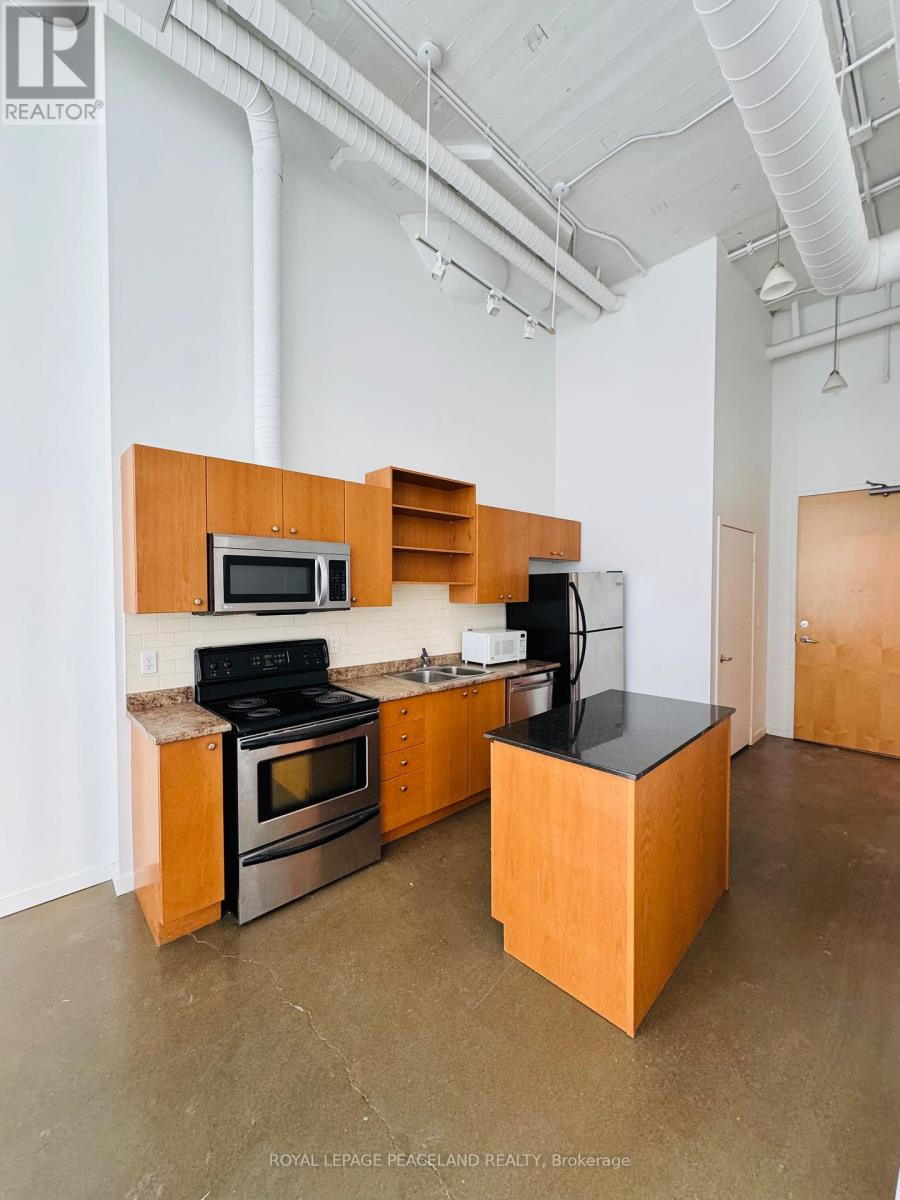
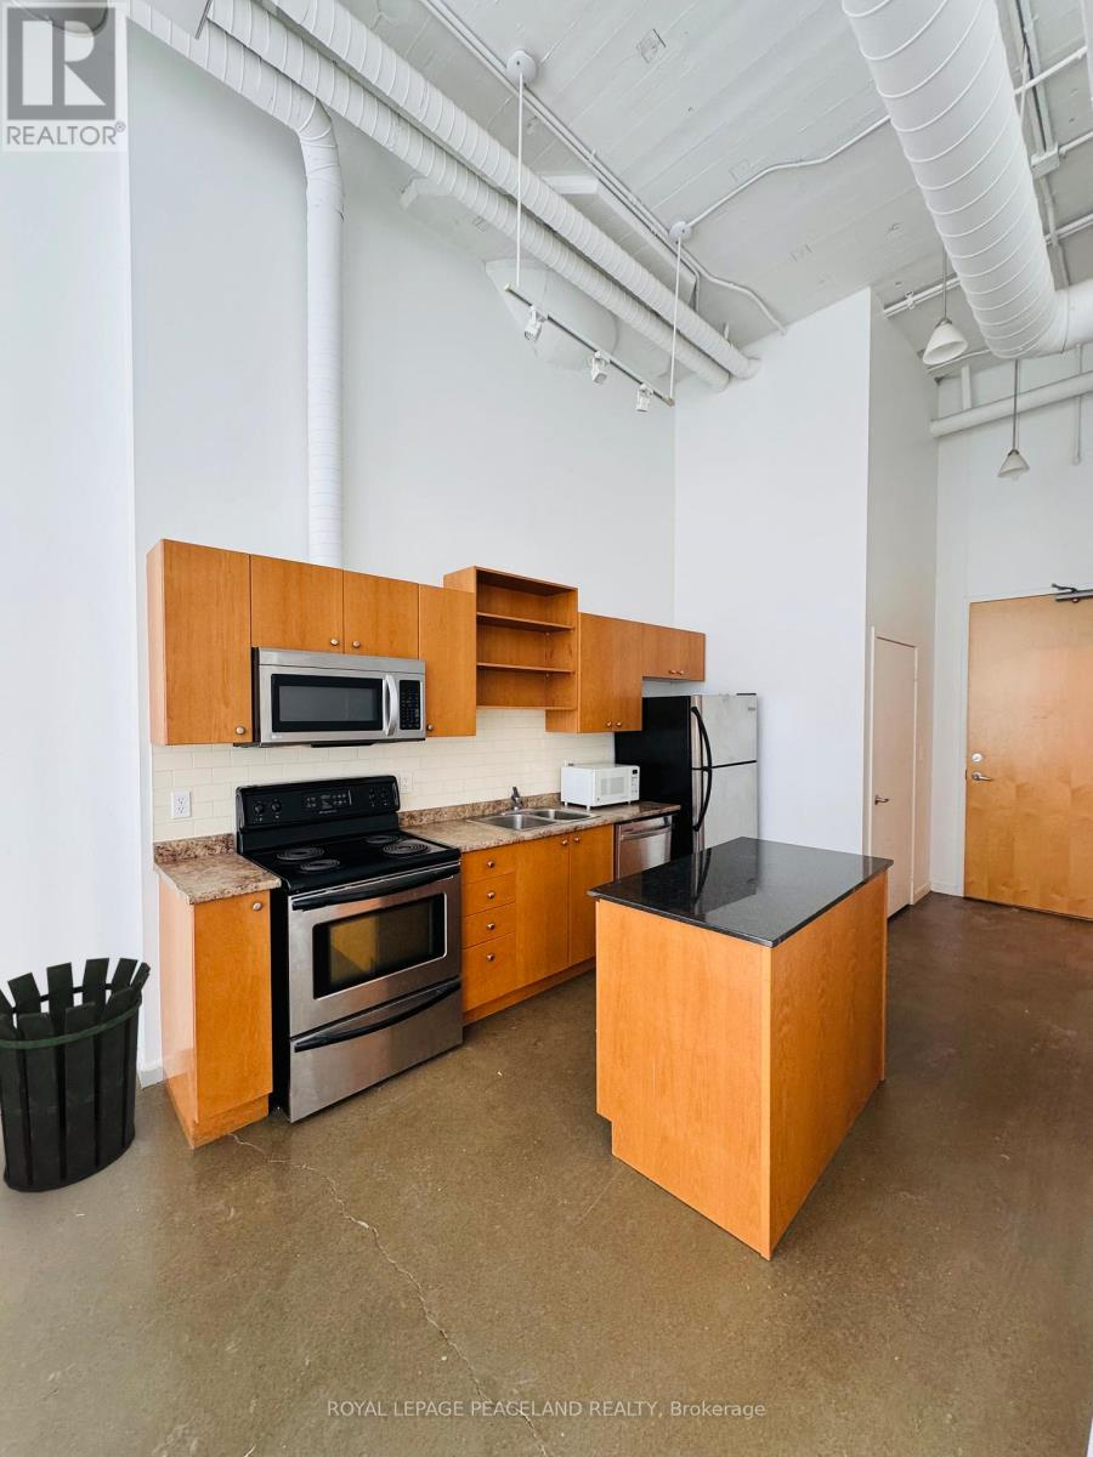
+ waste bin [0,957,152,1194]
